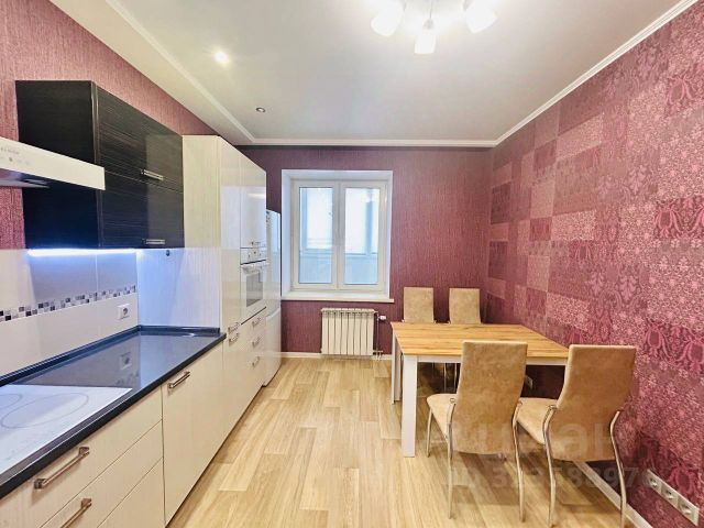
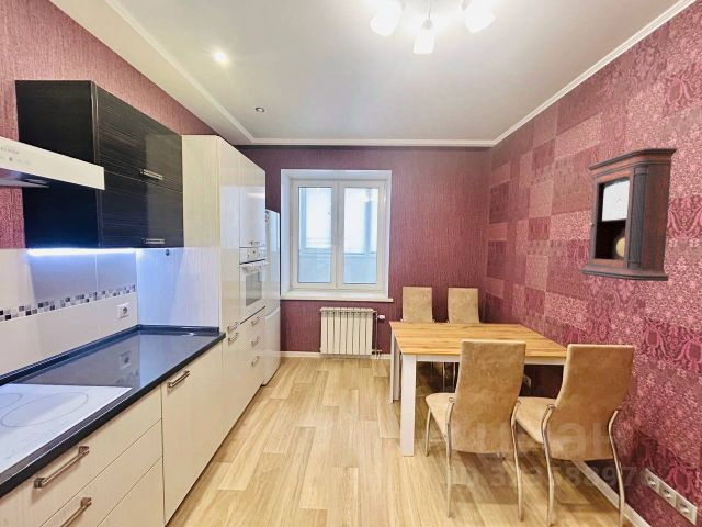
+ pendulum clock [579,147,679,282]
